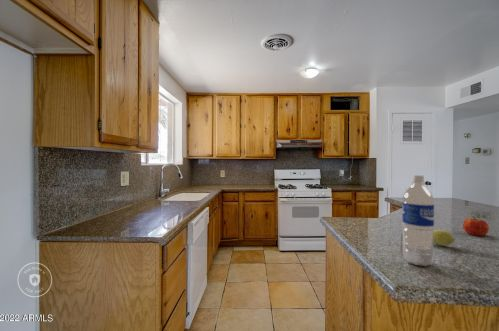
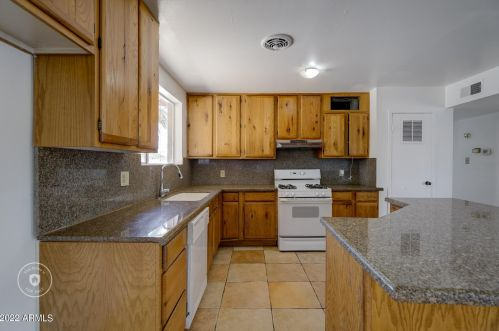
- fruit [433,229,456,247]
- fruit [462,216,490,237]
- water bottle [401,174,435,267]
